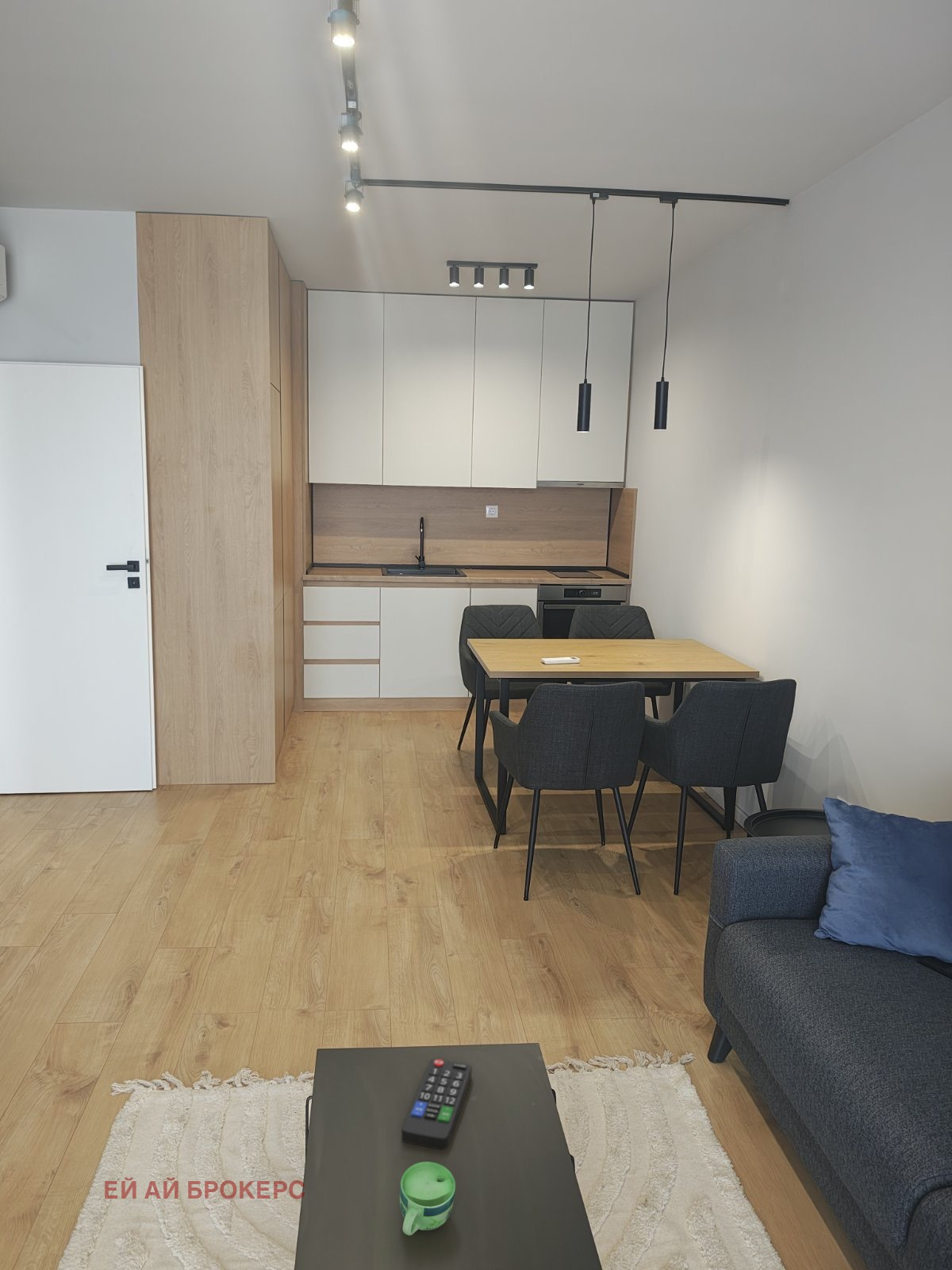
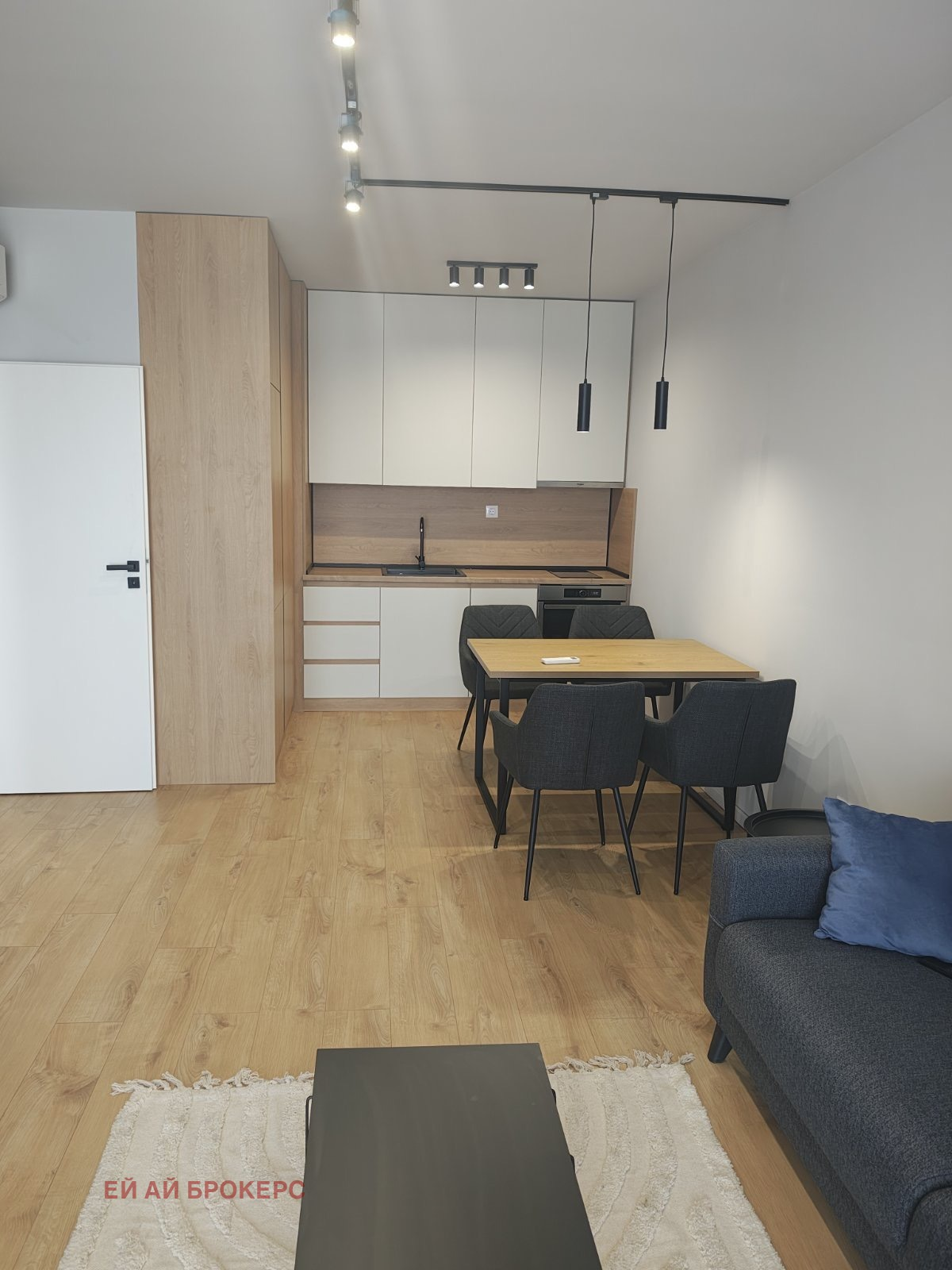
- cup [399,1160,456,1236]
- remote control [401,1058,472,1150]
